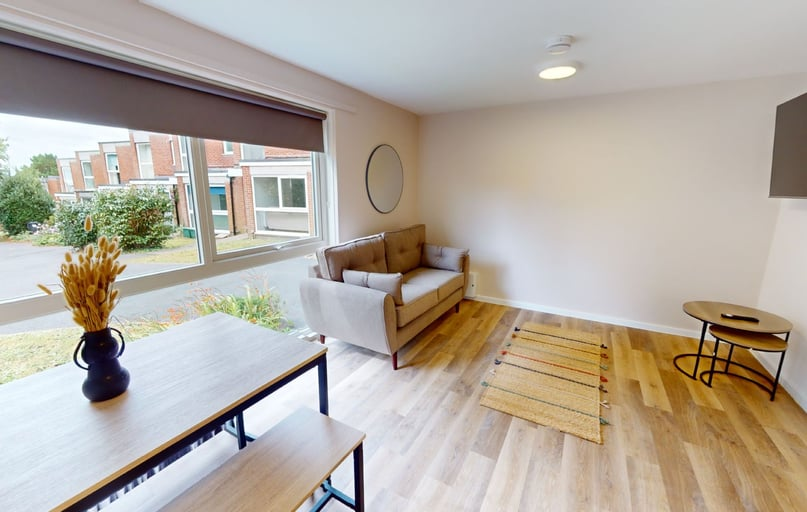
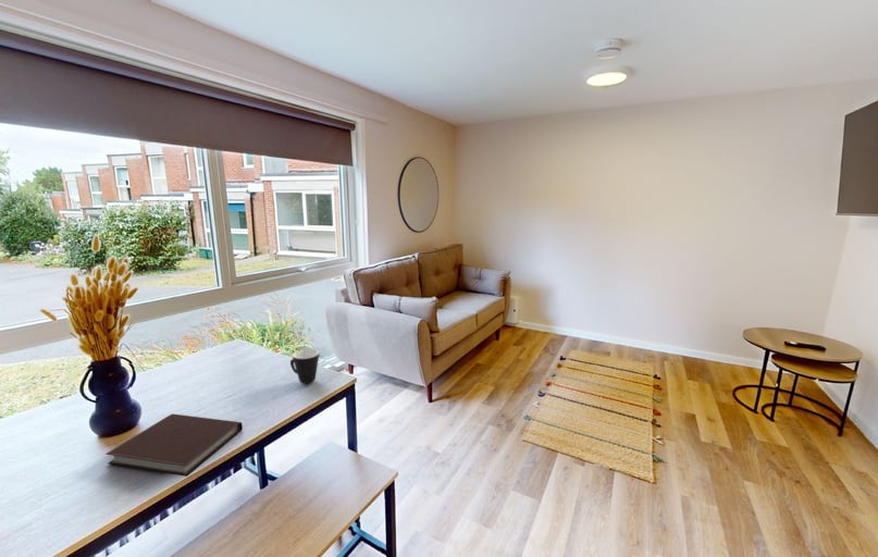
+ mug [289,348,320,385]
+ notebook [104,412,244,478]
